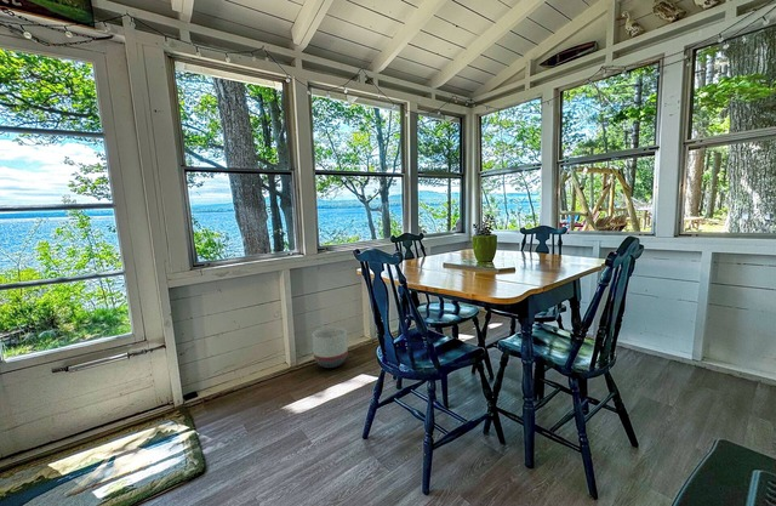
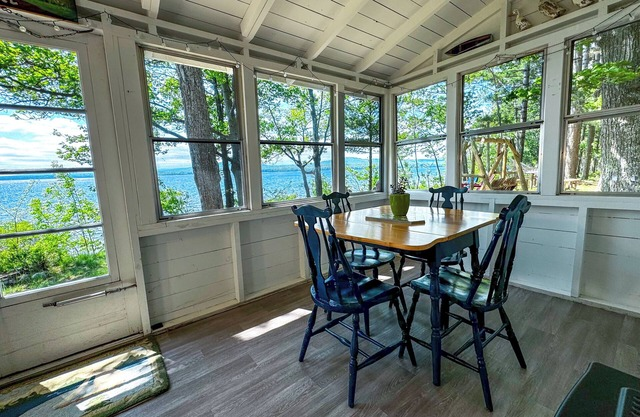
- planter [310,325,349,369]
